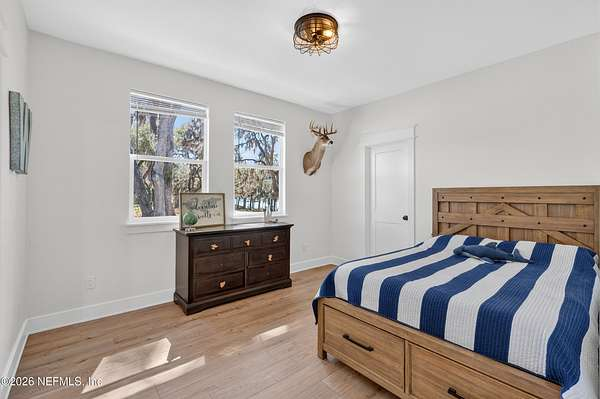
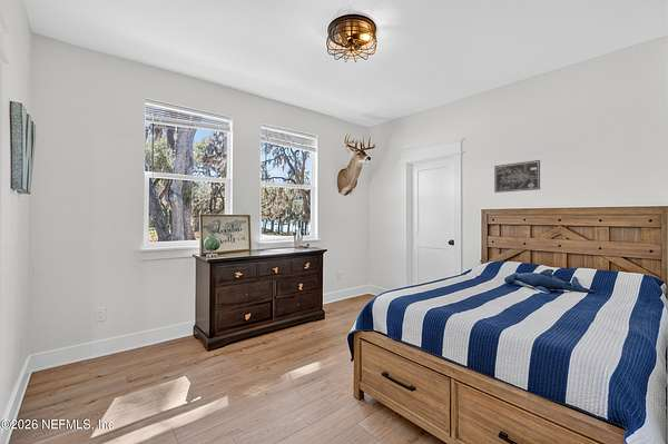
+ wall art [493,159,541,194]
